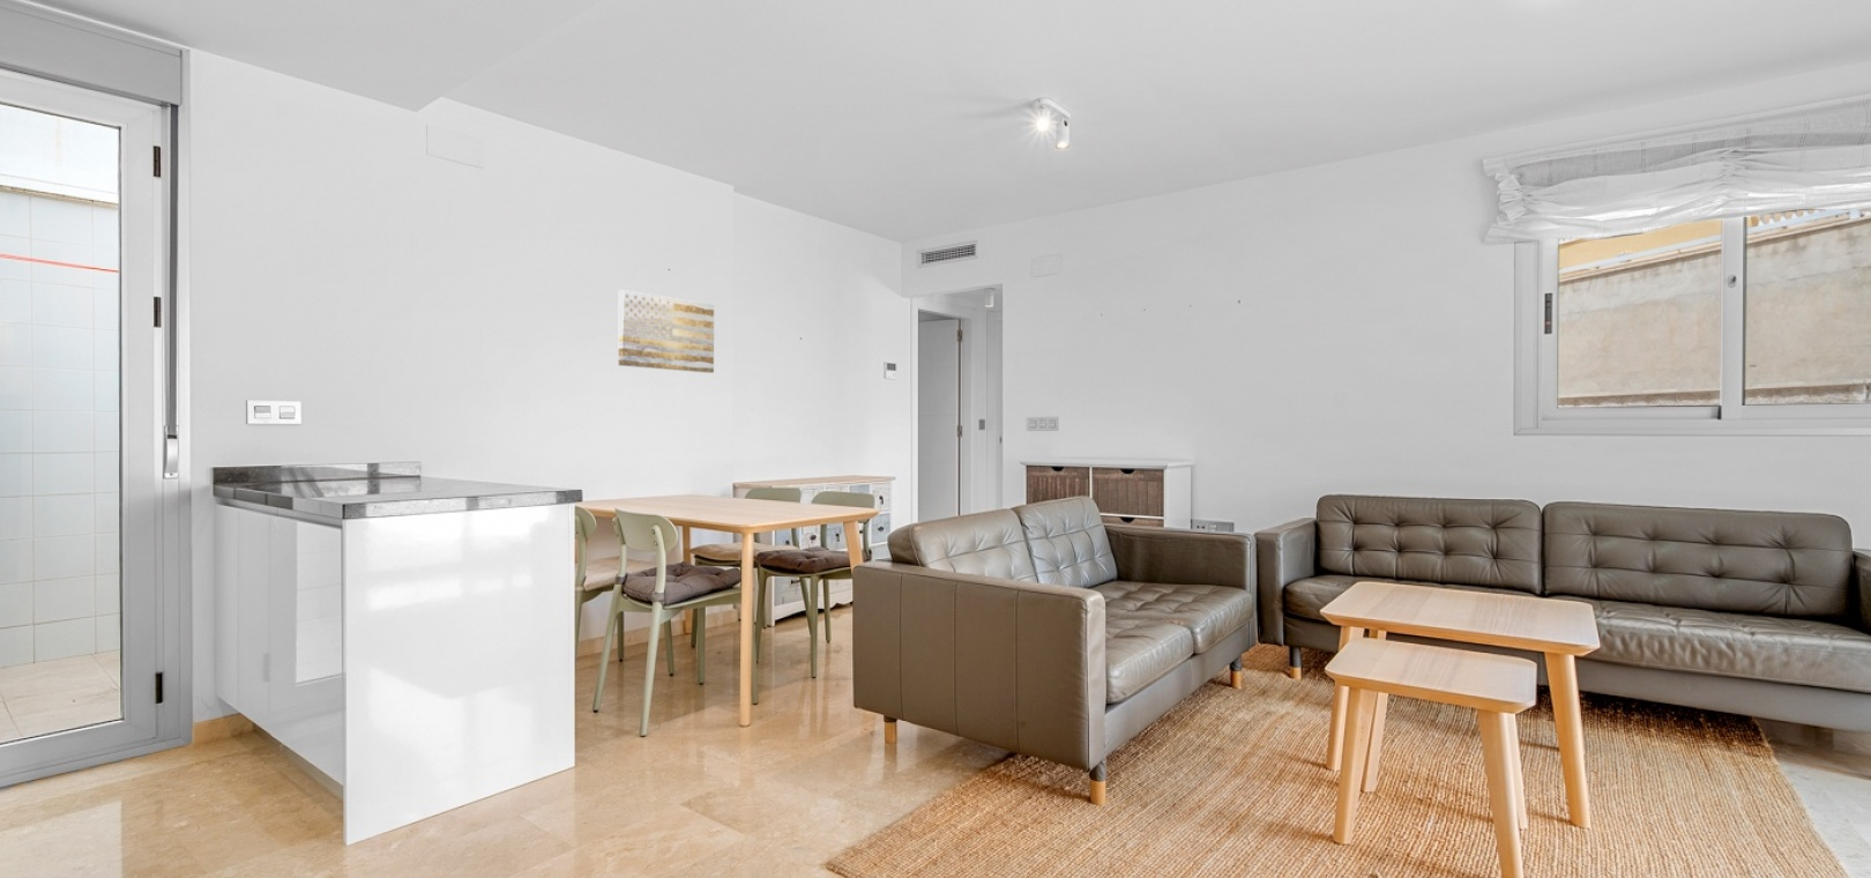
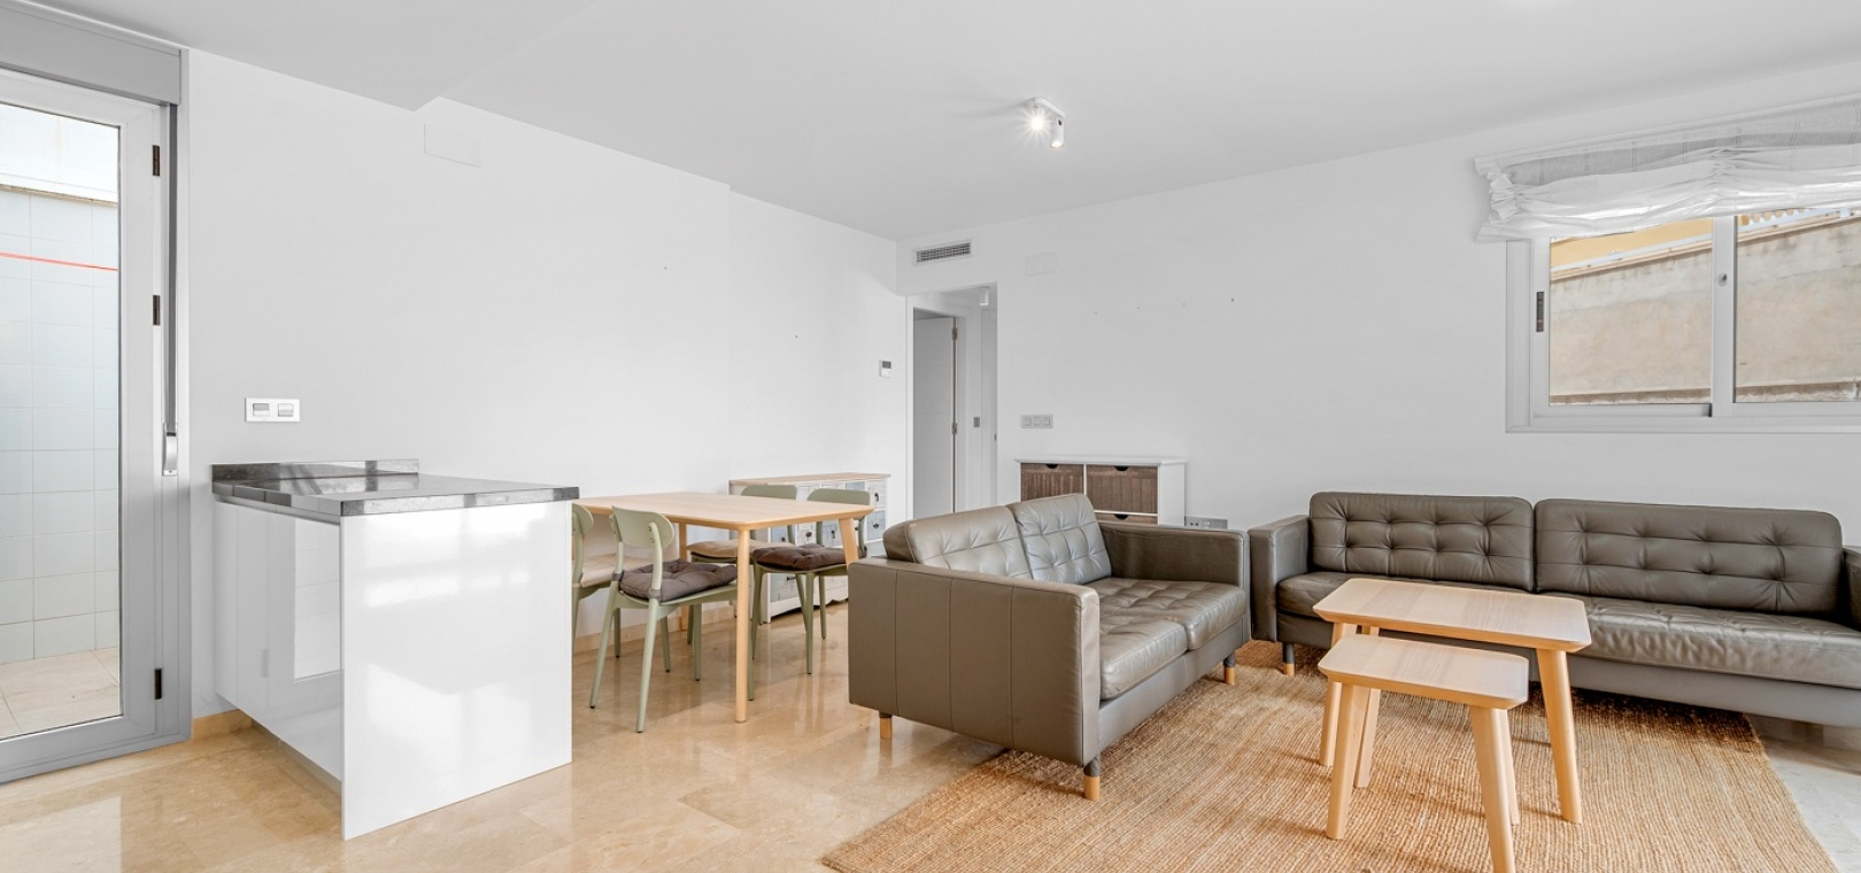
- wall art [618,289,715,375]
